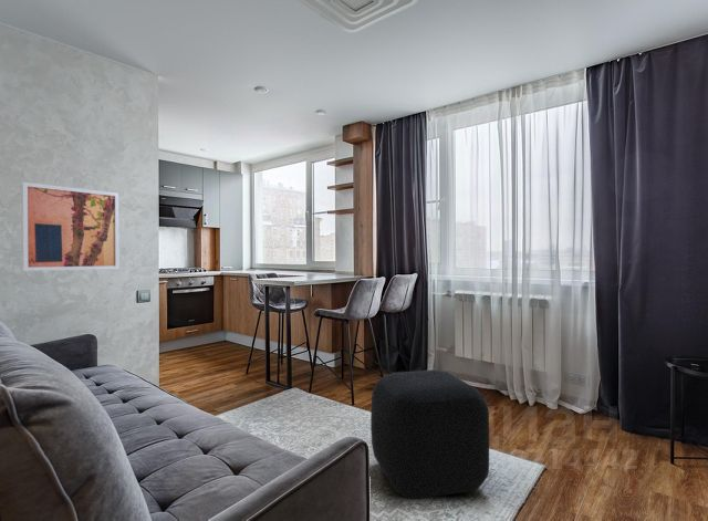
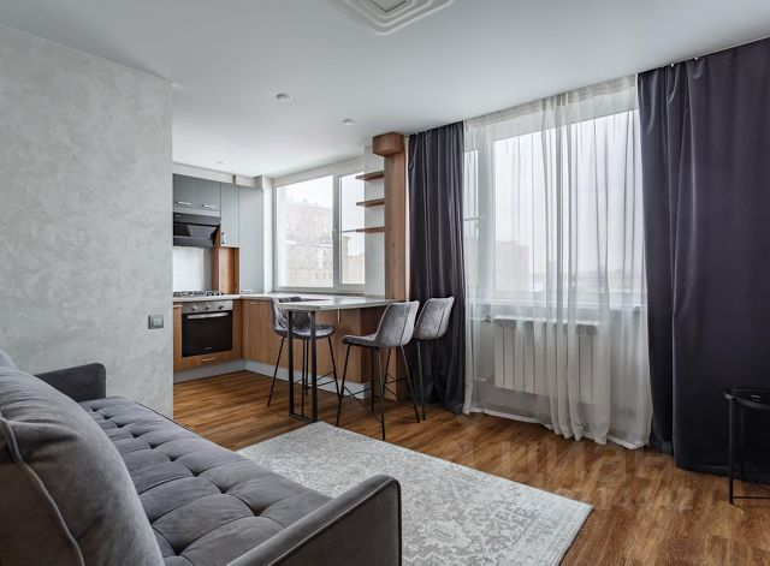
- wall art [20,181,121,272]
- ottoman [369,368,490,500]
